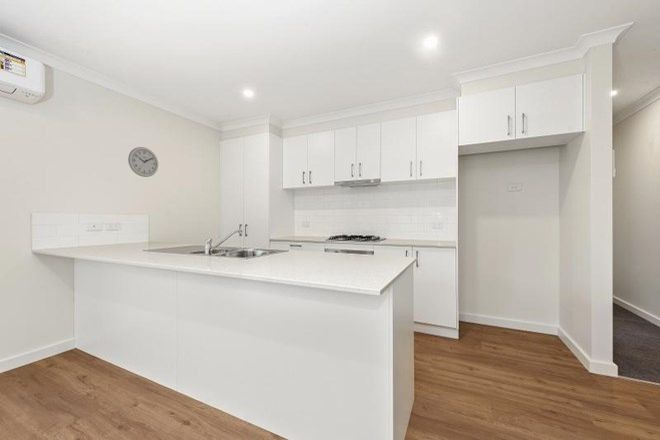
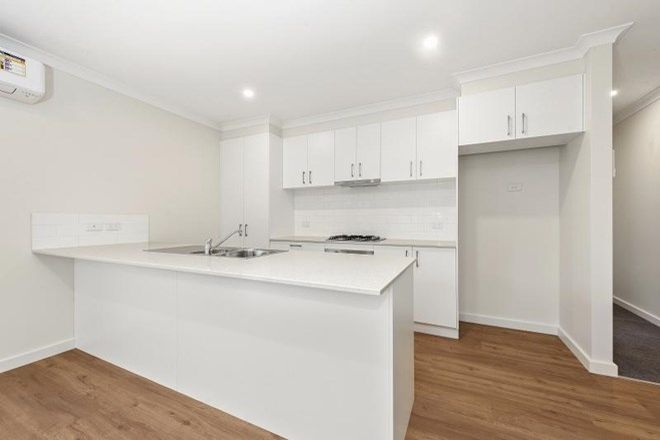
- wall clock [127,146,159,178]
